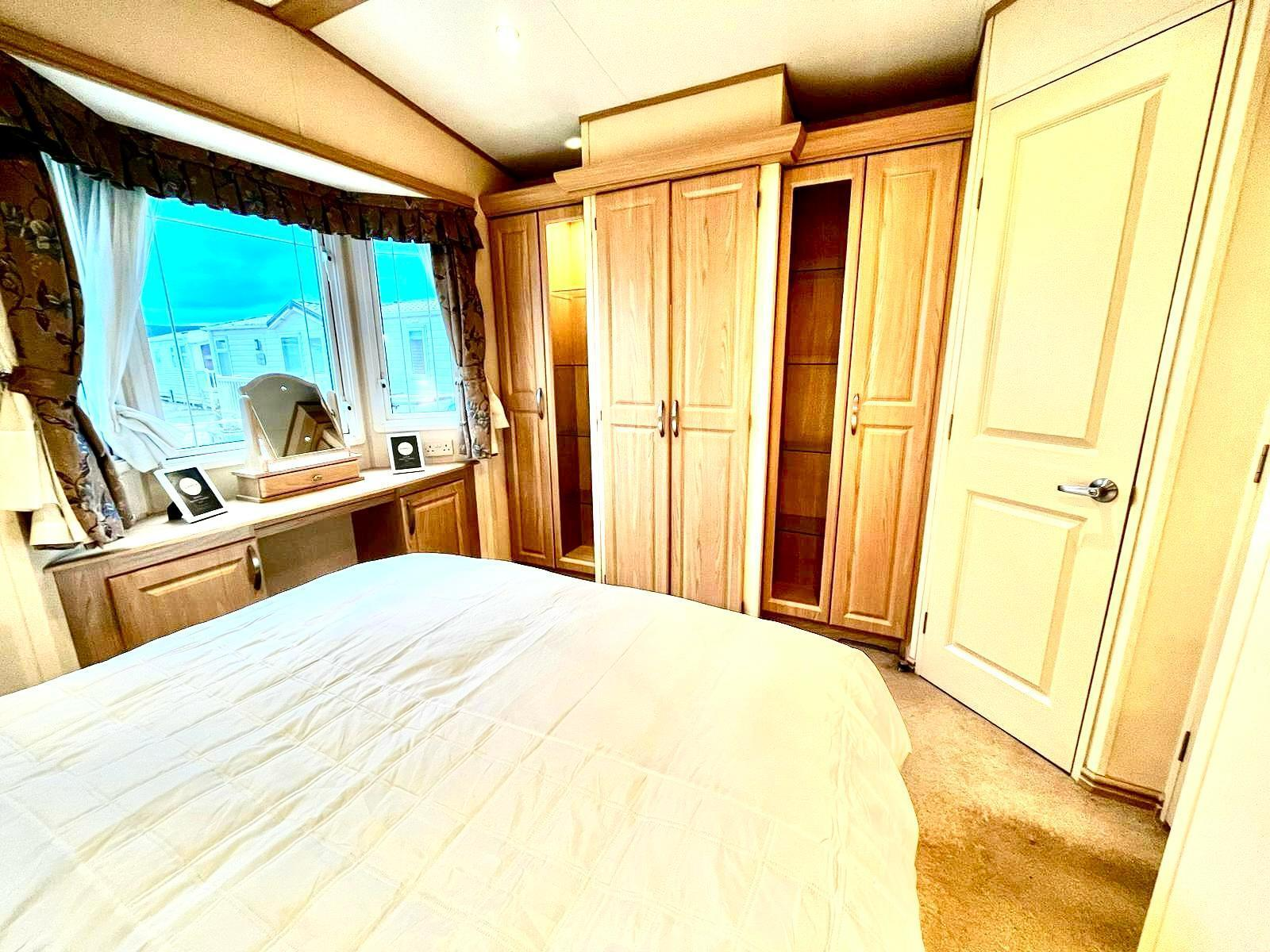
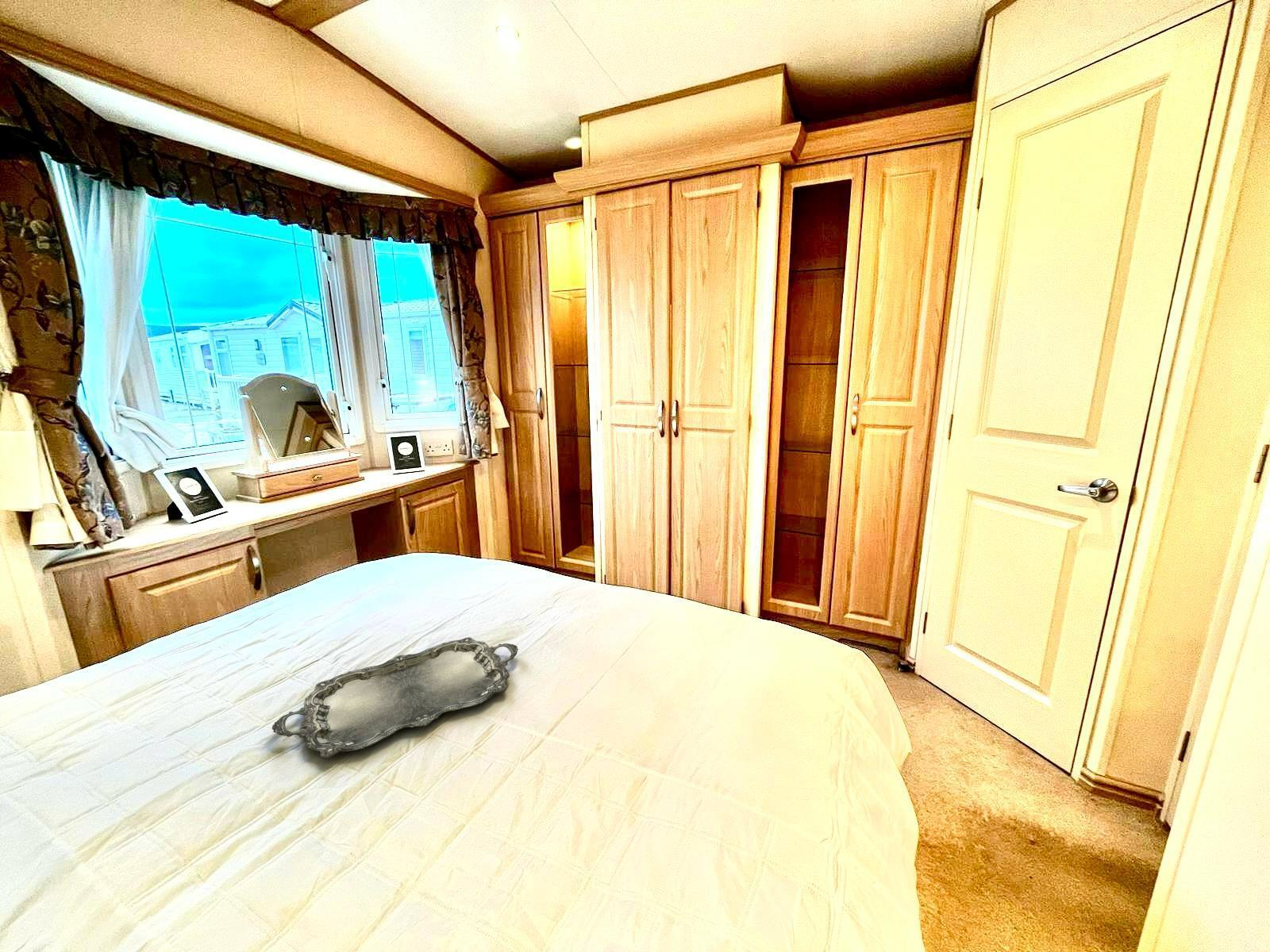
+ serving tray [271,636,519,759]
